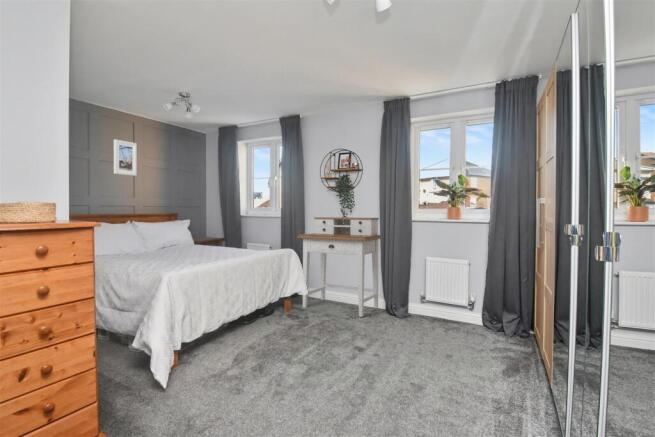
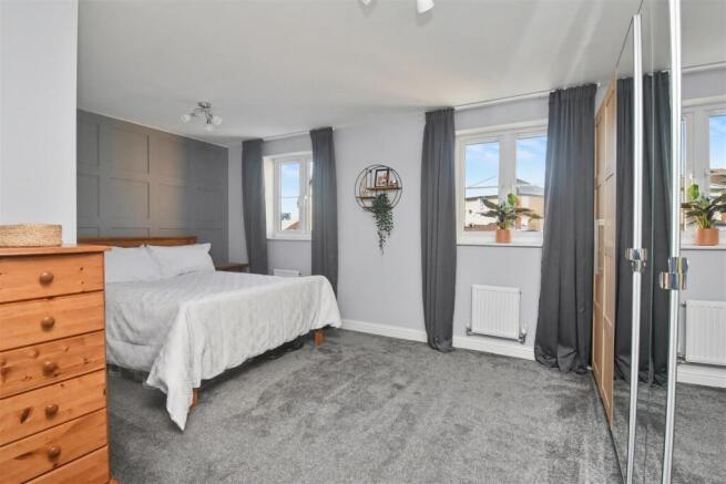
- desk [296,216,382,318]
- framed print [113,139,138,177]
